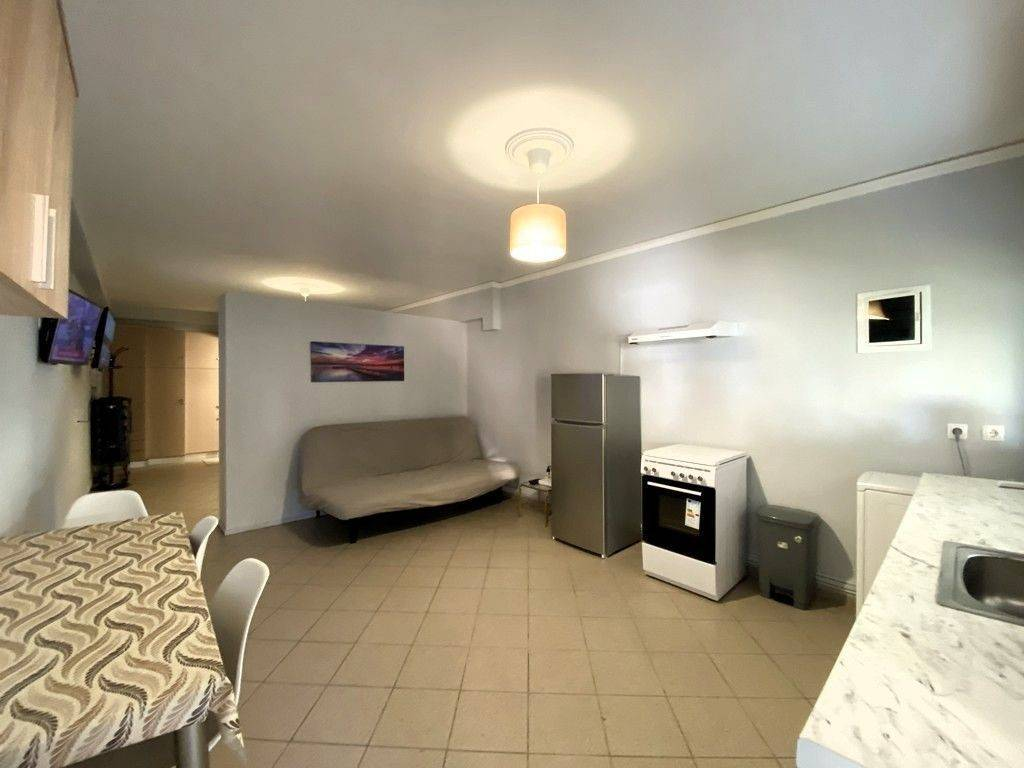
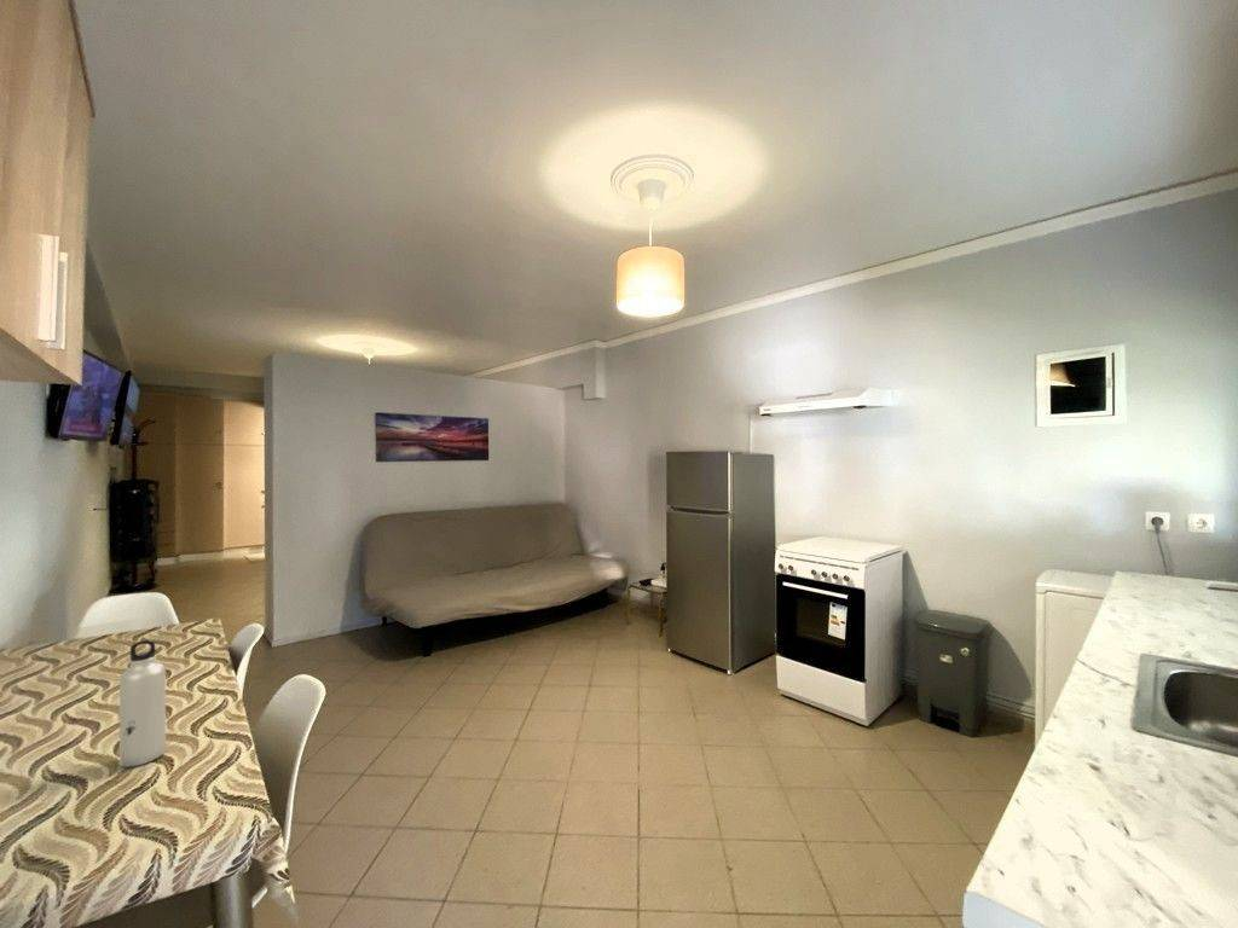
+ water bottle [118,639,167,768]
